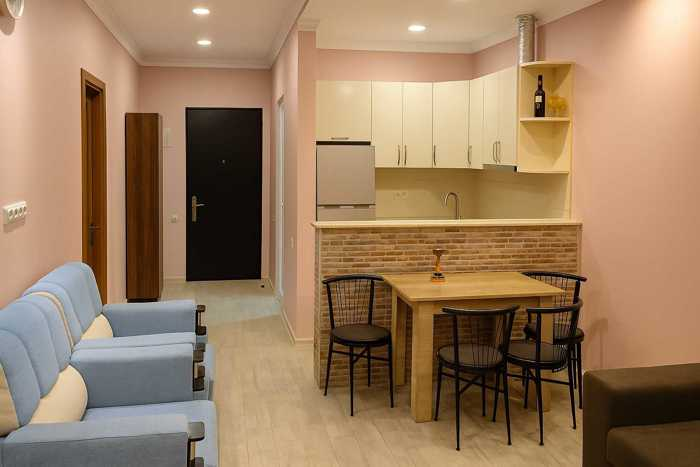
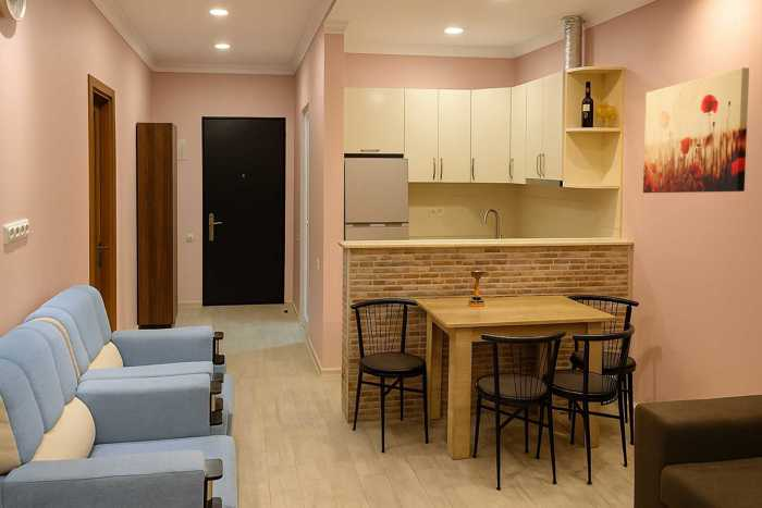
+ wall art [642,66,750,194]
